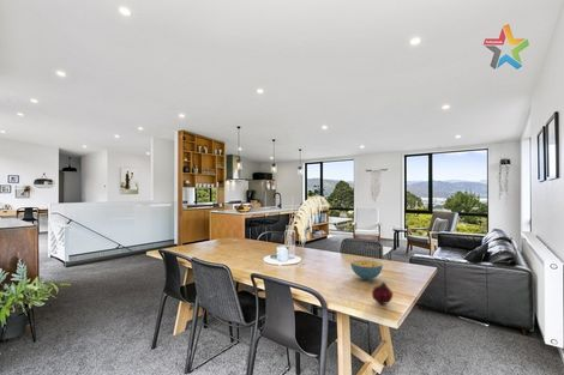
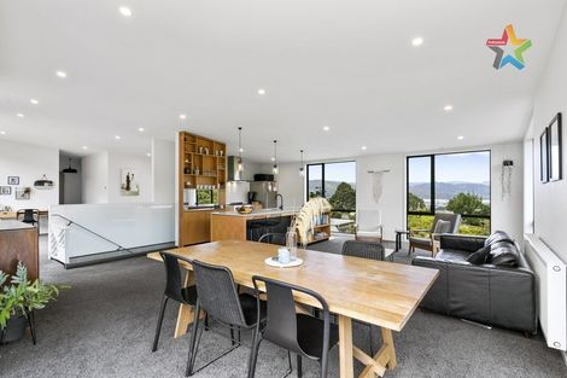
- cereal bowl [349,258,384,280]
- fruit [371,282,394,306]
